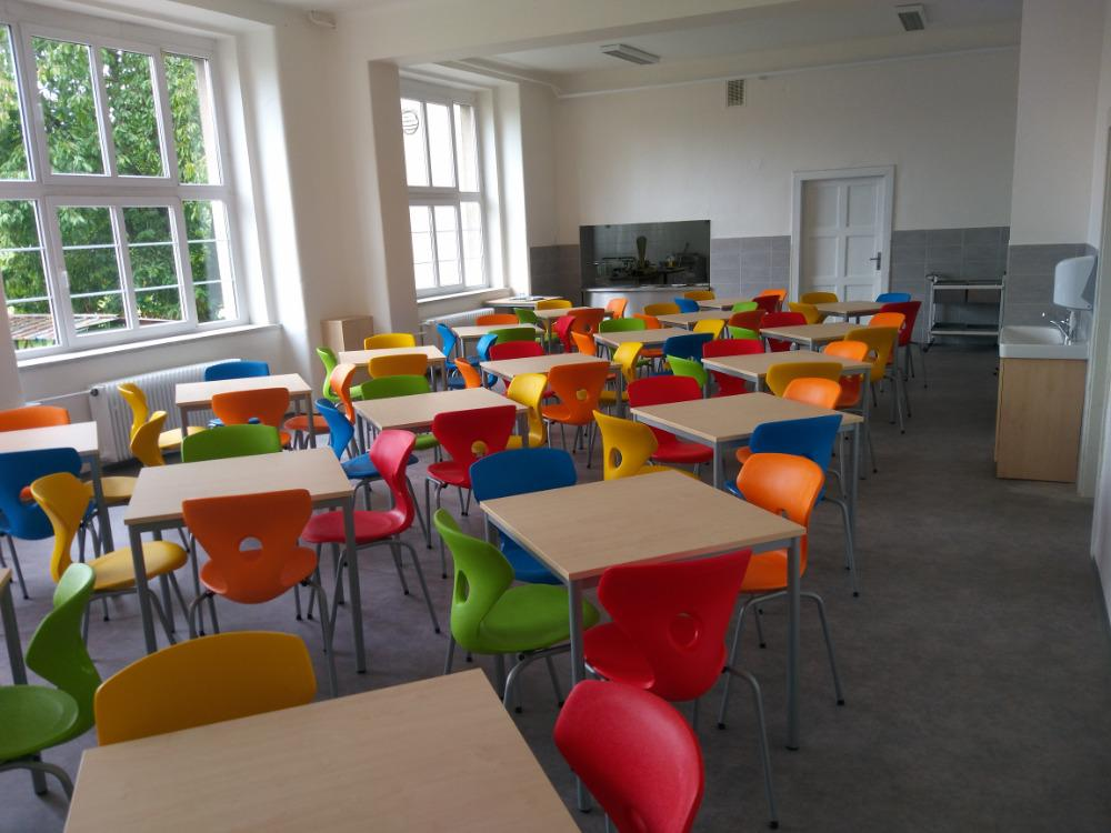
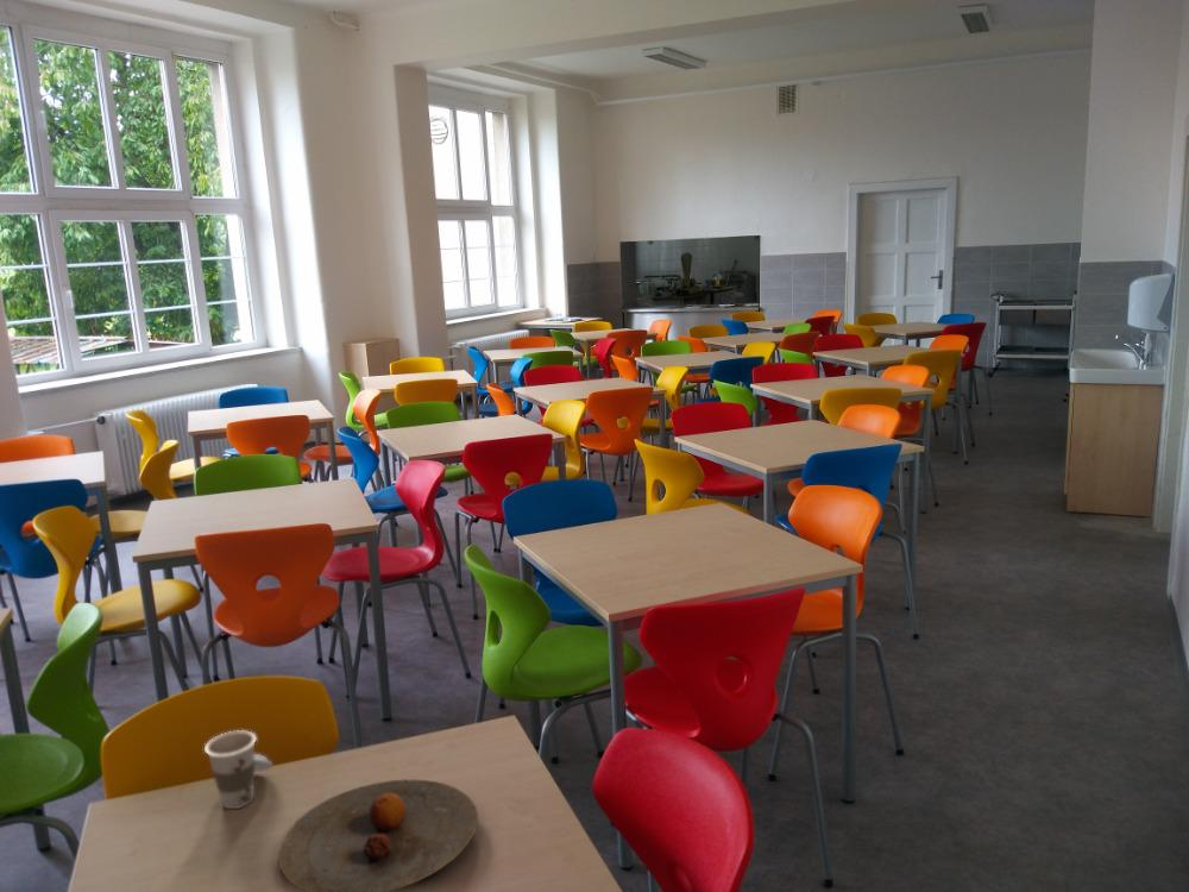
+ plate [277,779,479,892]
+ cup [203,729,273,810]
